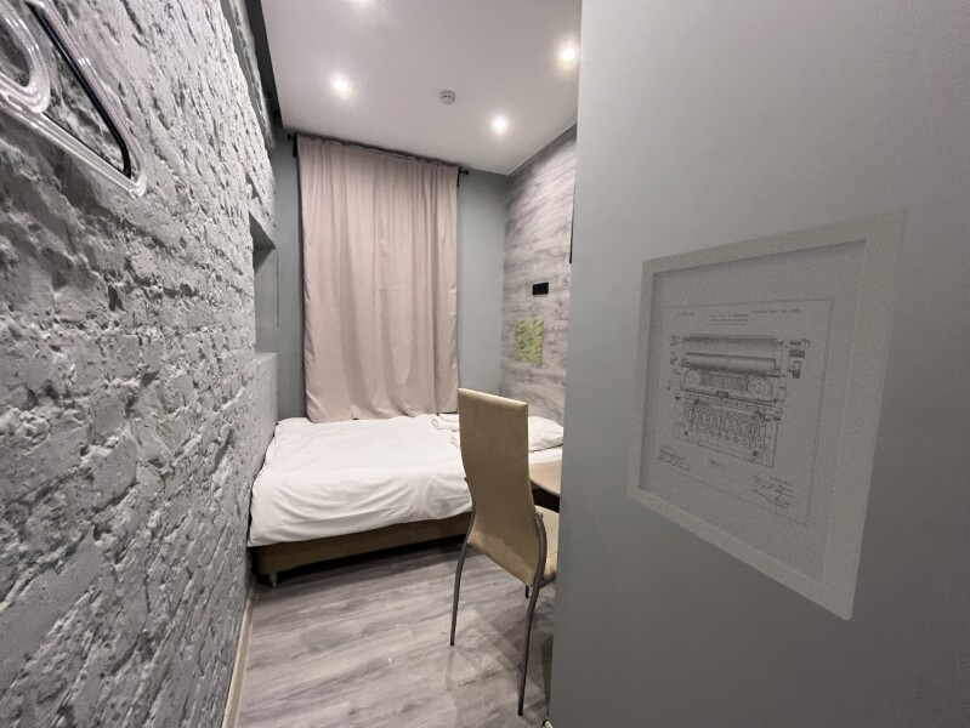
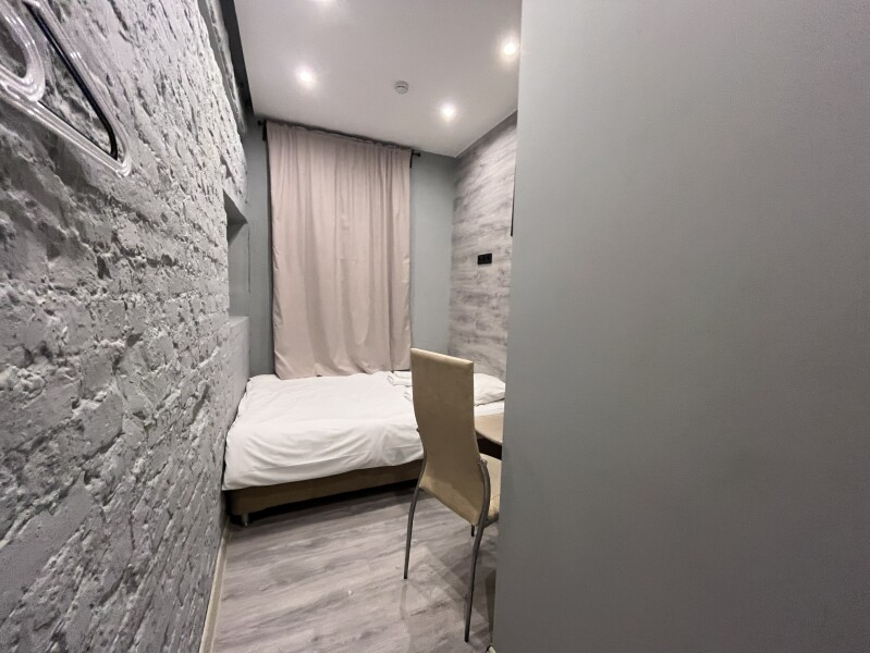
- wall art [512,318,545,366]
- wall art [626,207,909,622]
